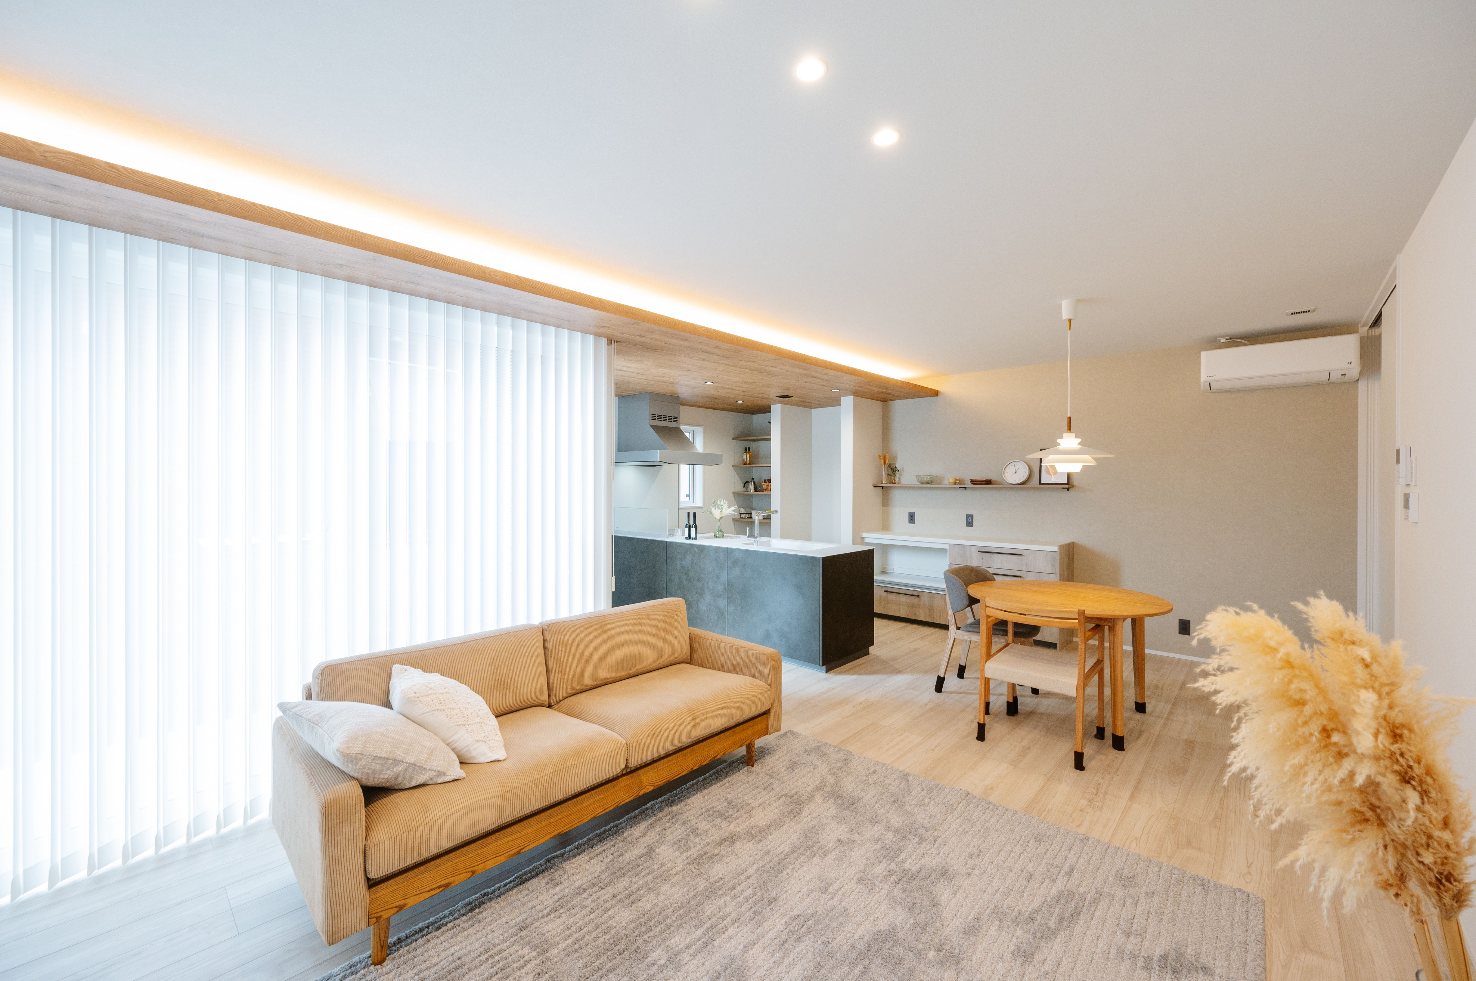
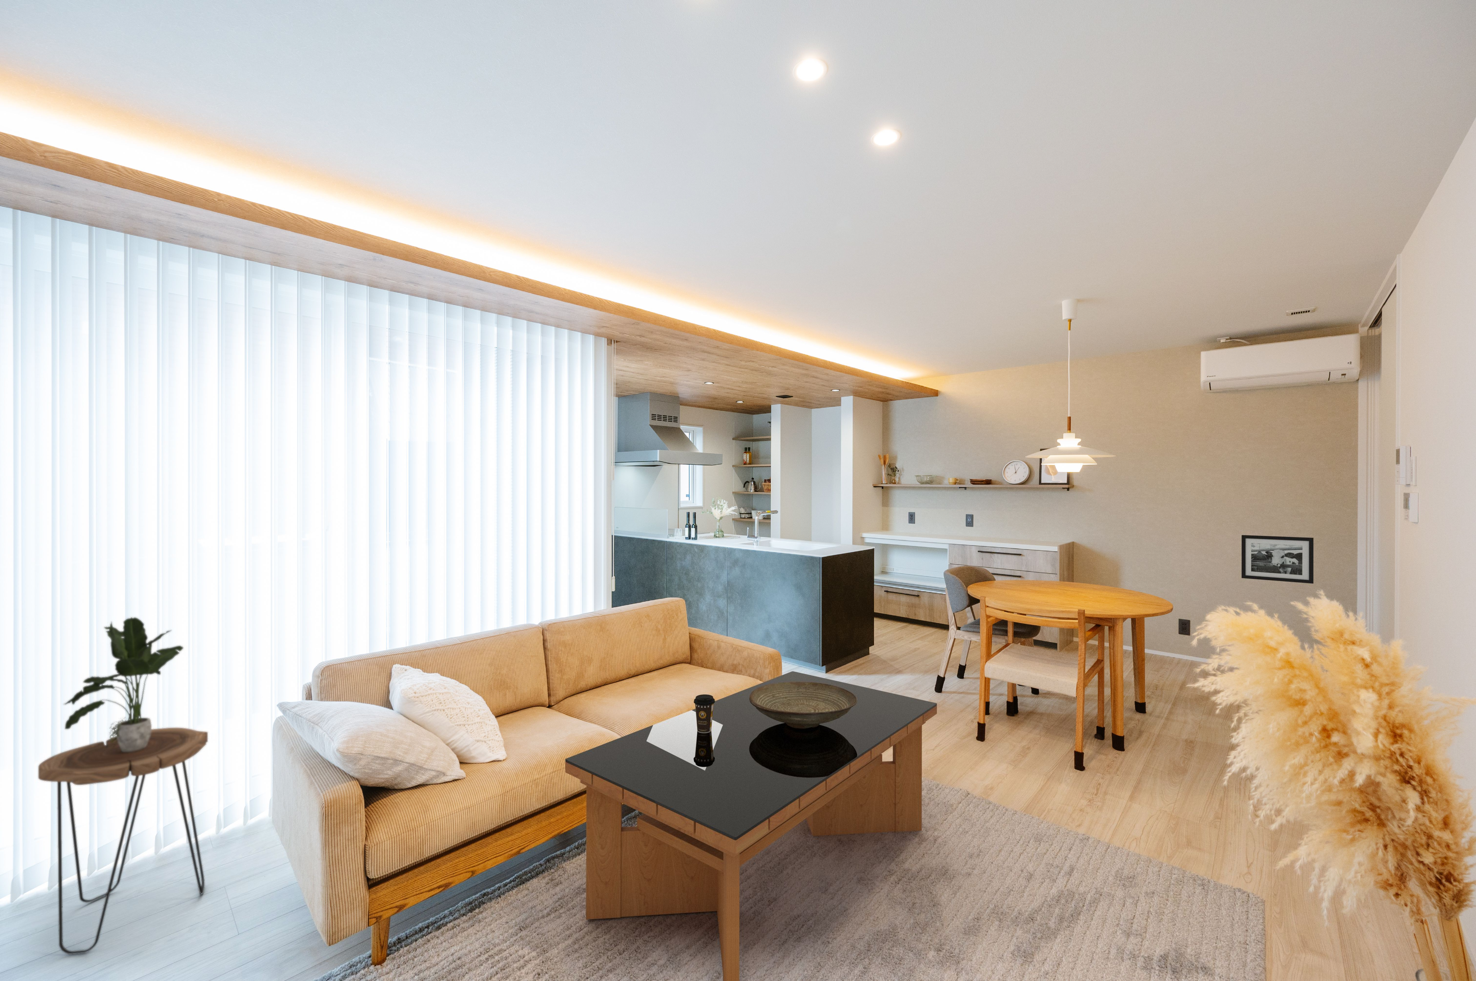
+ picture frame [1242,534,1314,584]
+ side table [38,727,208,955]
+ coffee table [565,671,937,981]
+ coffee cup [694,694,716,732]
+ decorative bowl [750,682,857,729]
+ potted plant [62,616,184,752]
